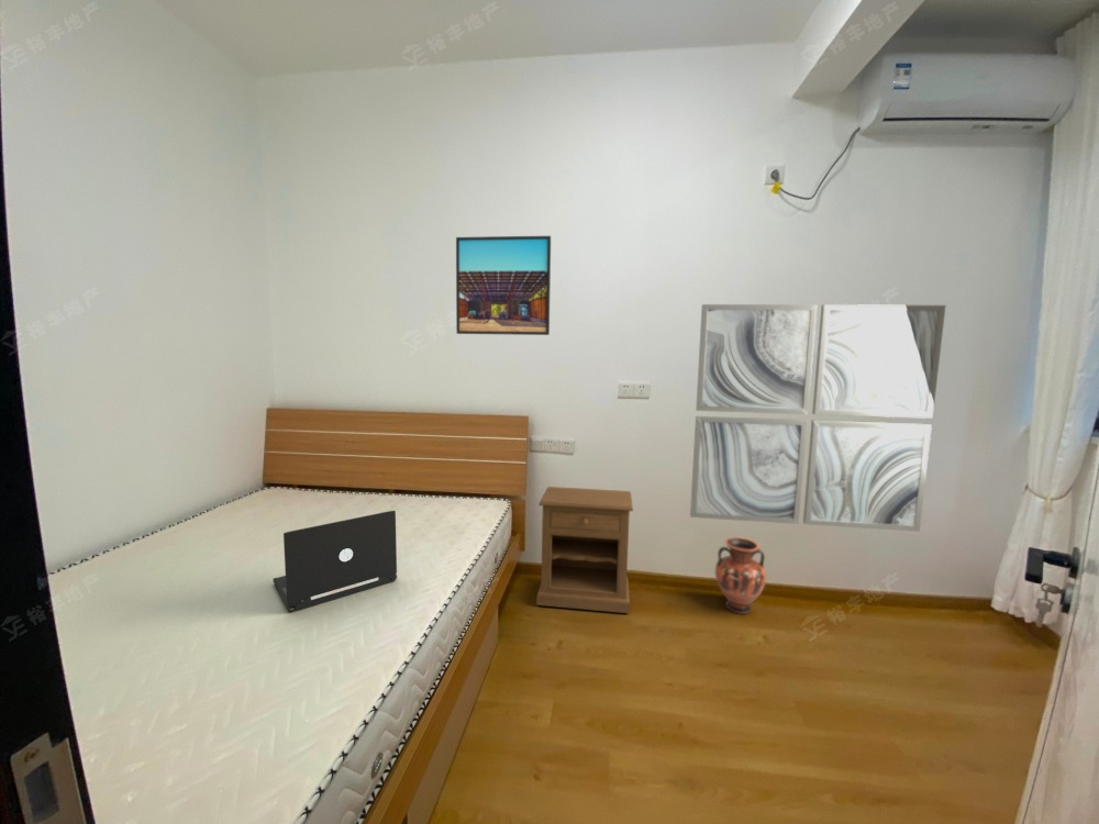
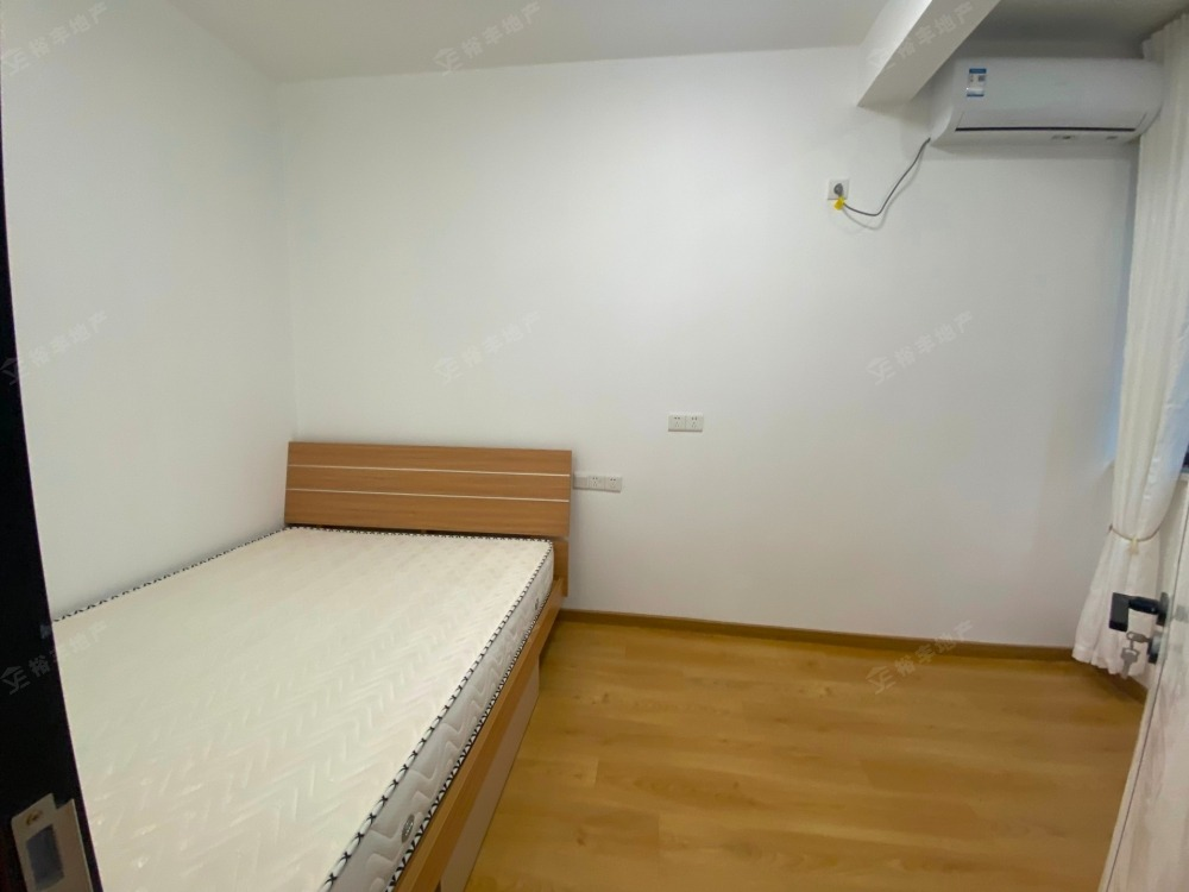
- vase [714,536,767,615]
- nightstand [535,486,634,614]
- wall art [689,303,947,533]
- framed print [455,235,552,336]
- laptop [273,510,398,613]
